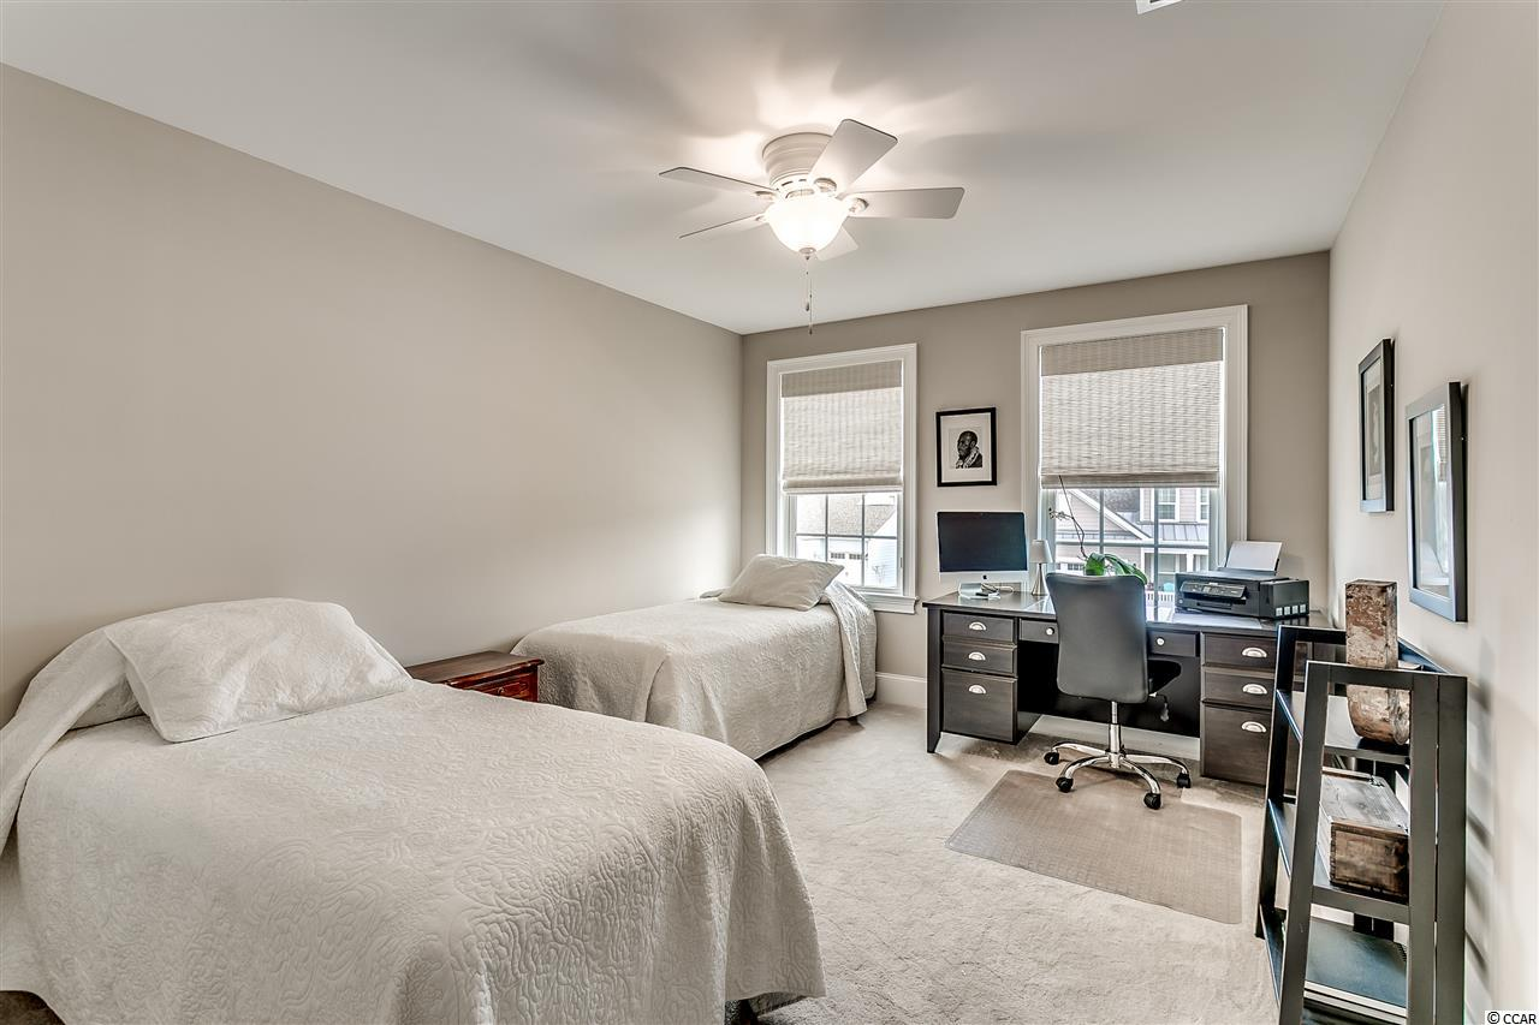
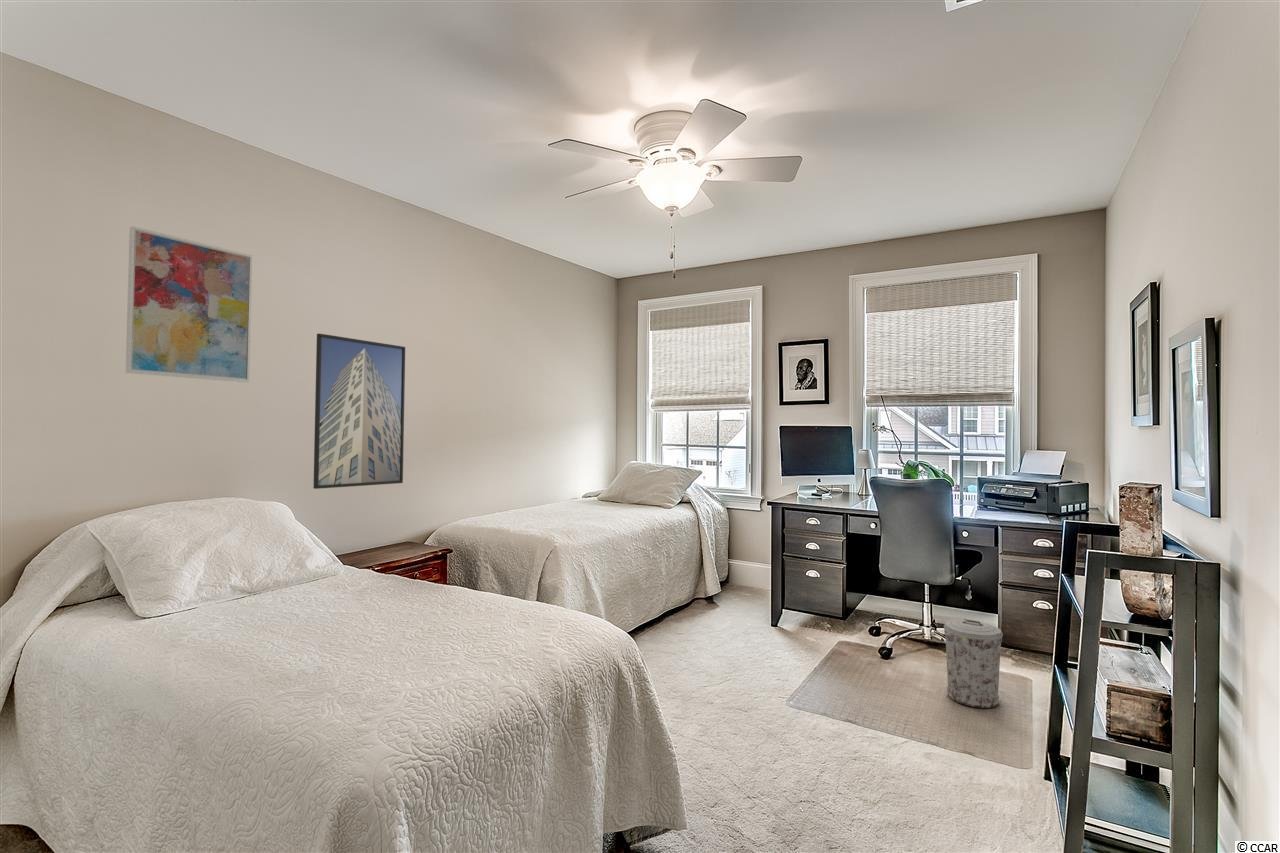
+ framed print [312,333,406,490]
+ wall art [125,225,253,383]
+ trash can [943,619,1004,709]
